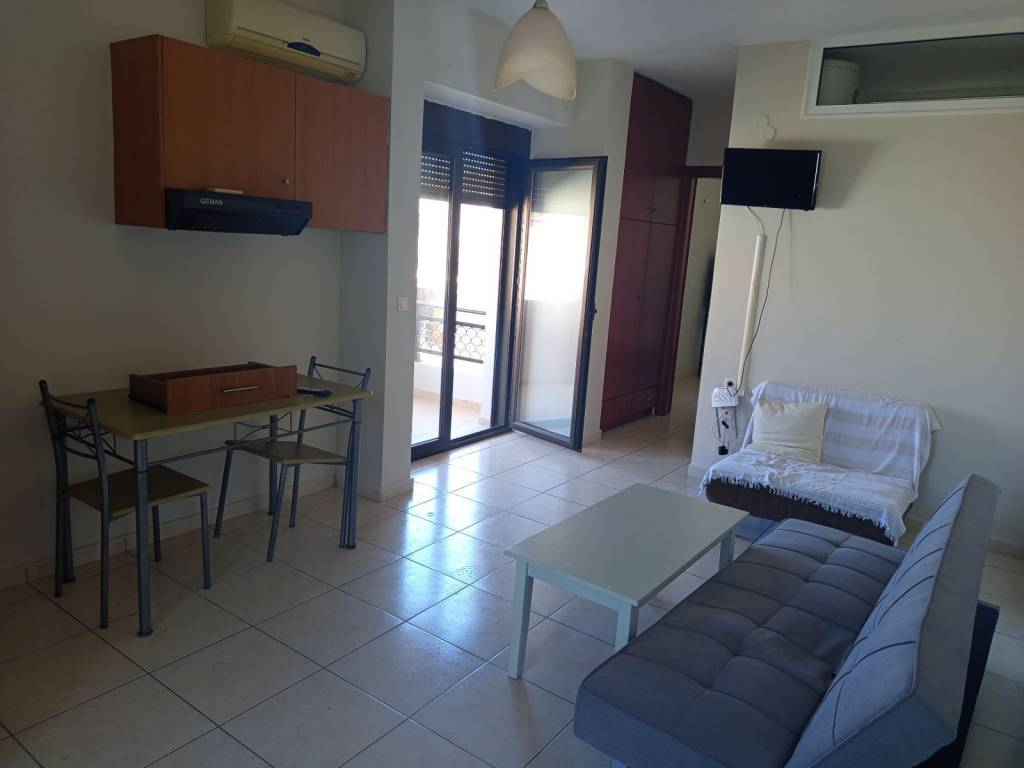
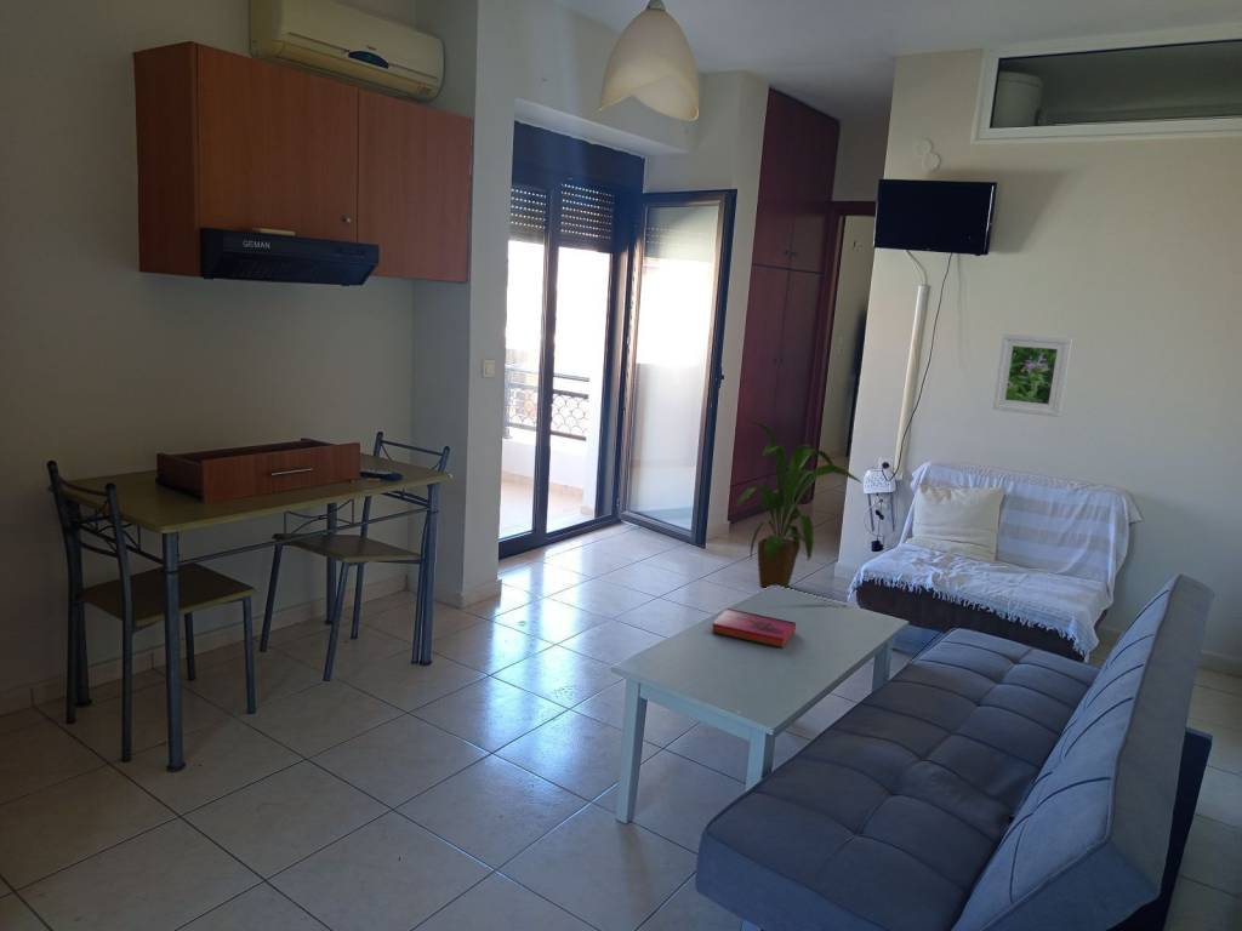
+ hardback book [711,607,797,649]
+ house plant [731,418,864,589]
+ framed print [991,332,1073,418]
